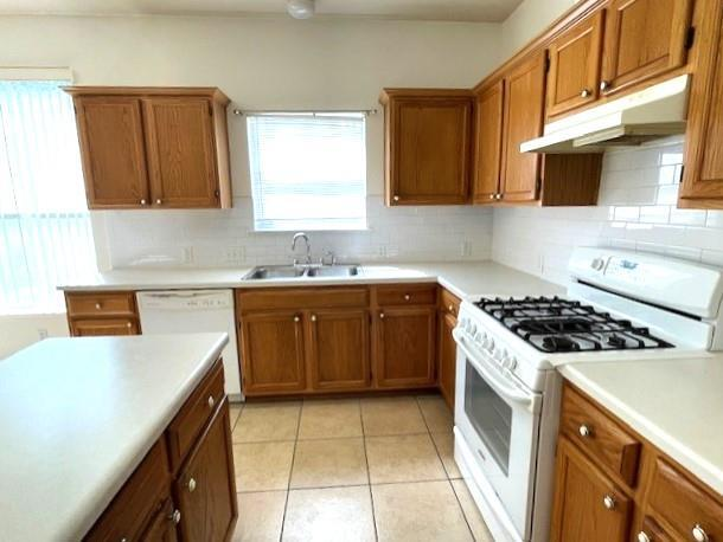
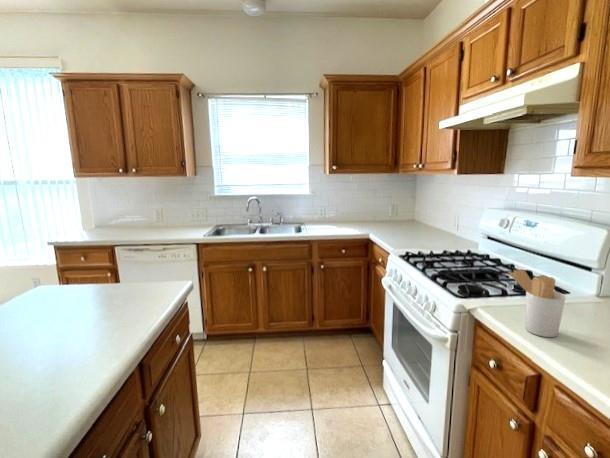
+ utensil holder [508,268,567,338]
